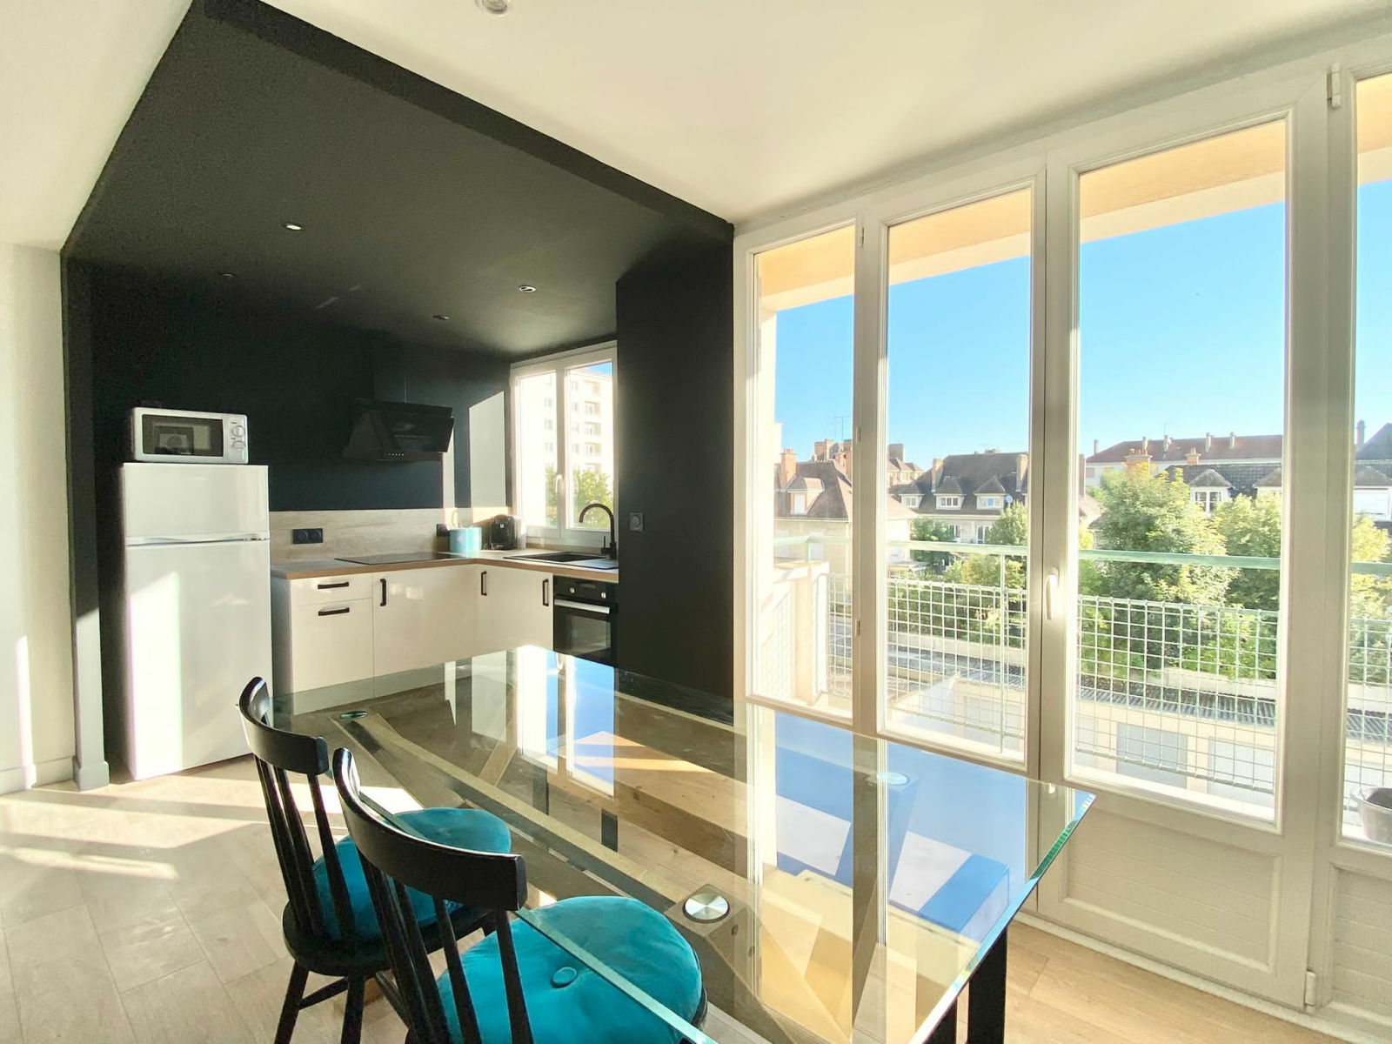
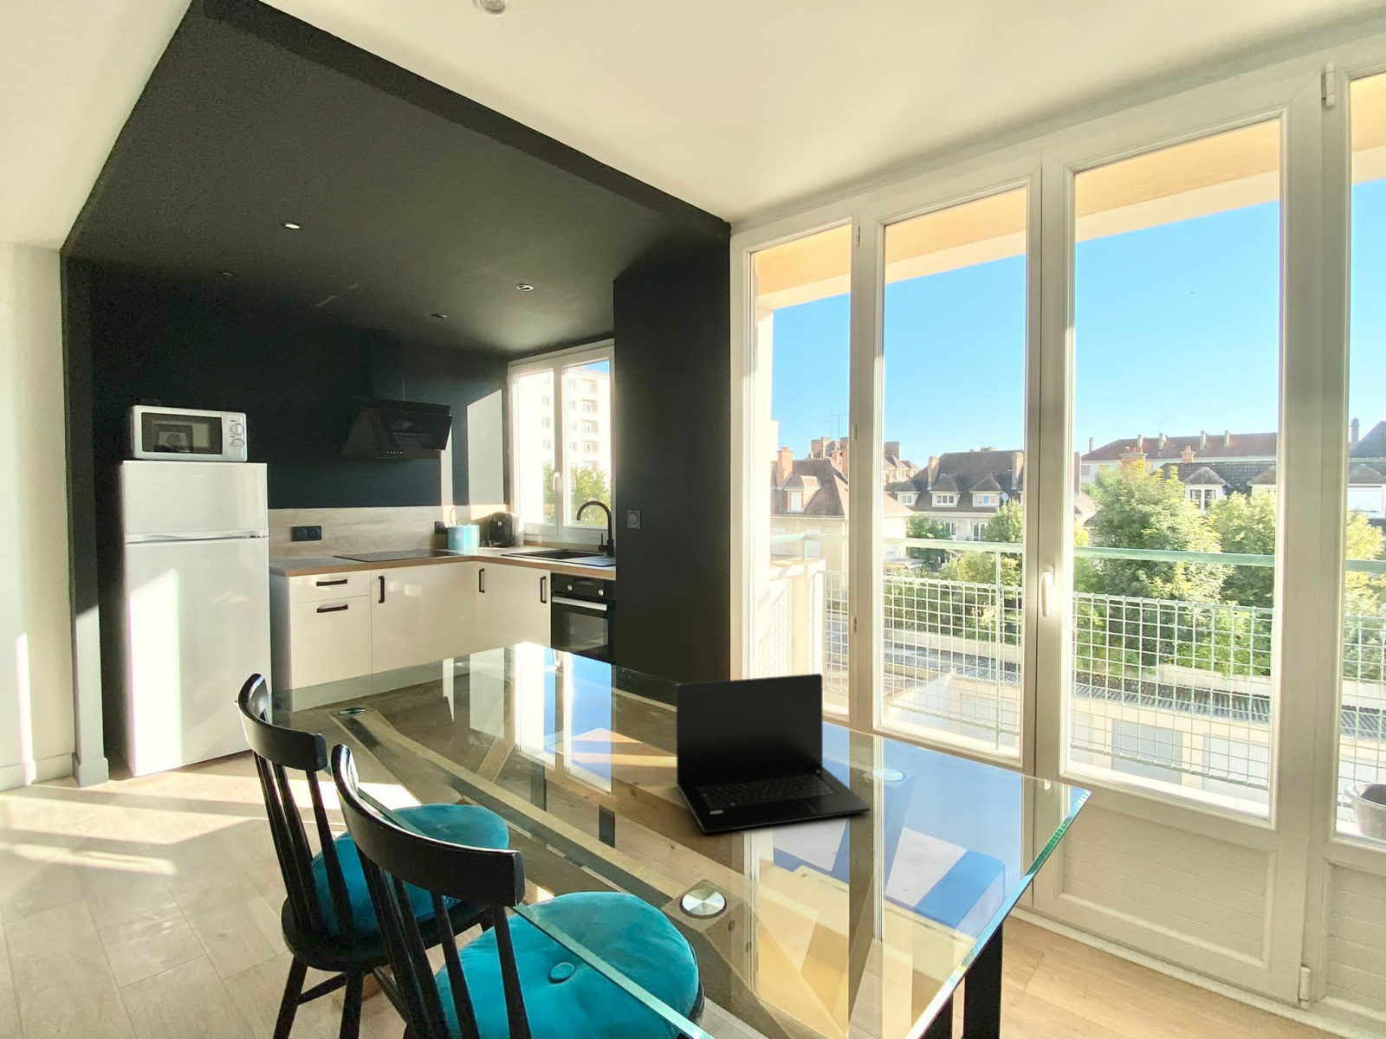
+ laptop [674,672,872,834]
